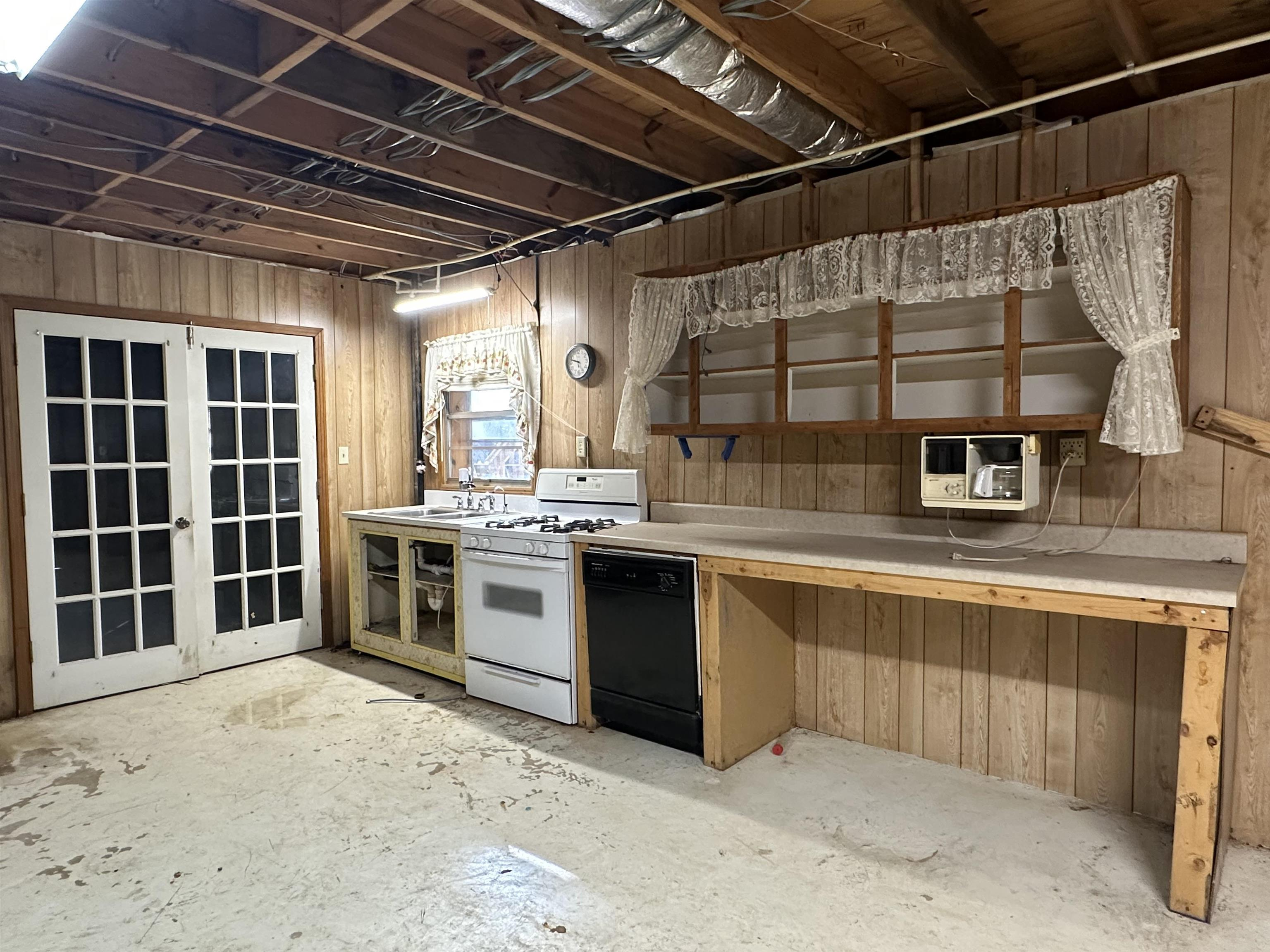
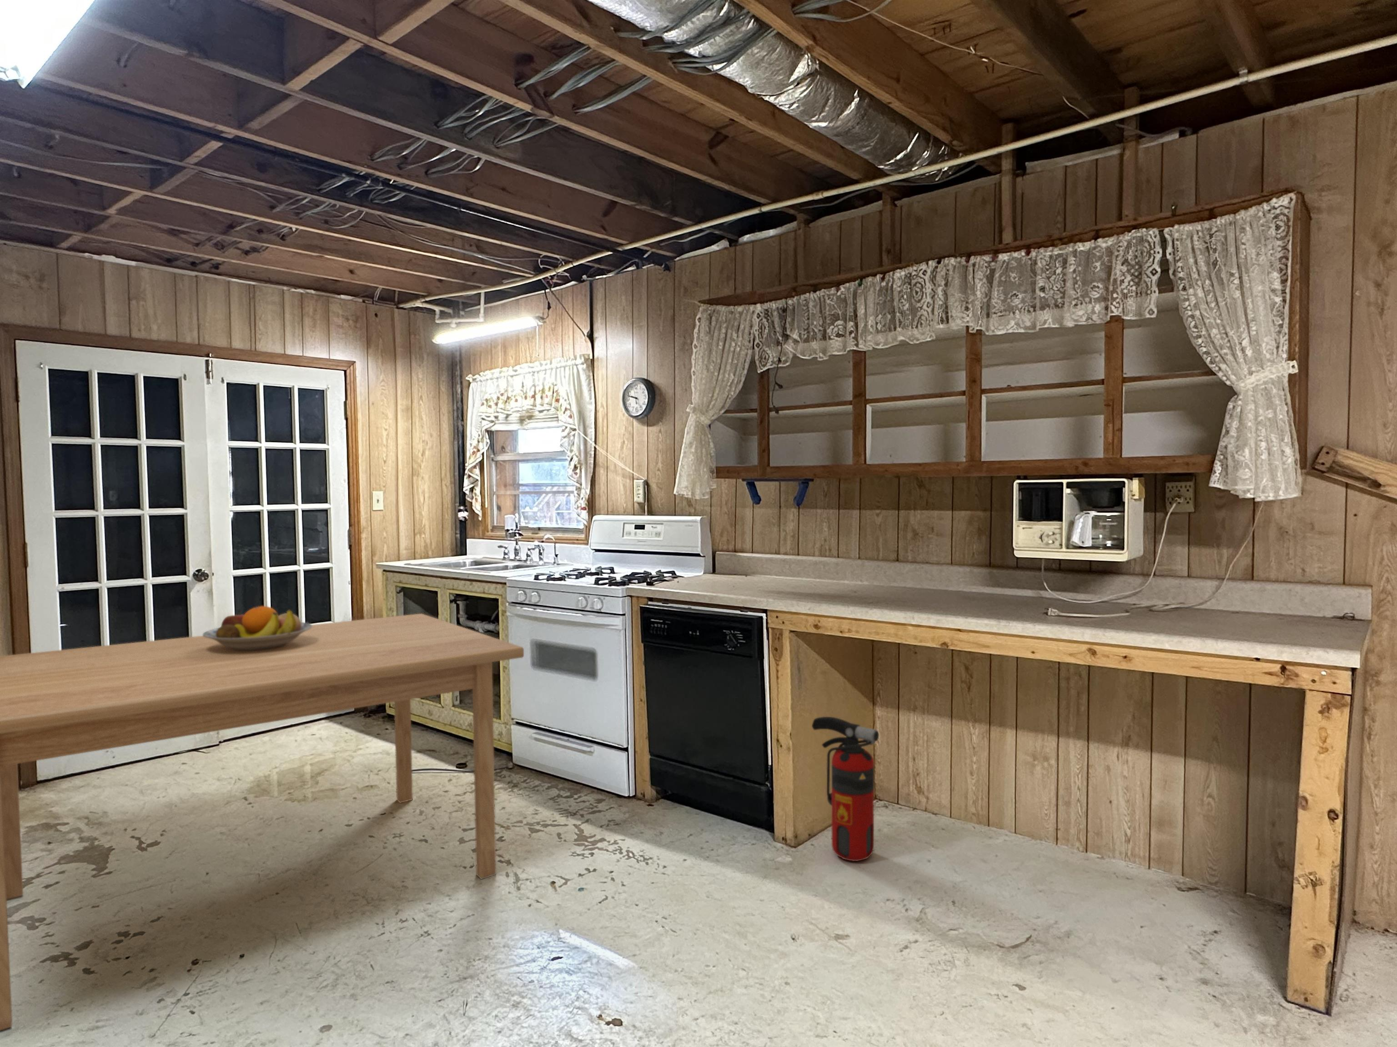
+ fire extinguisher [812,716,880,861]
+ table [0,613,525,1034]
+ fruit bowl [202,606,312,651]
